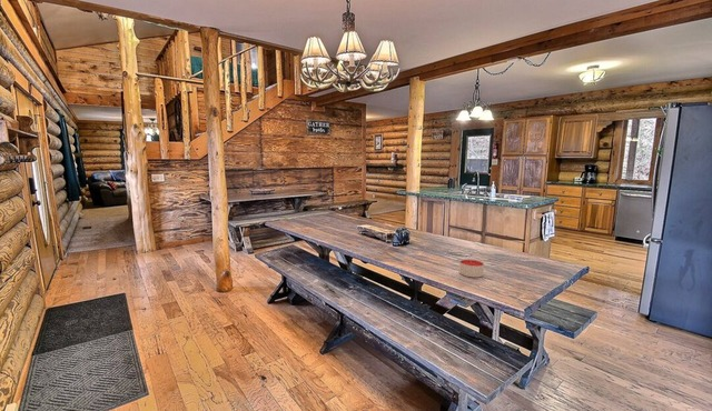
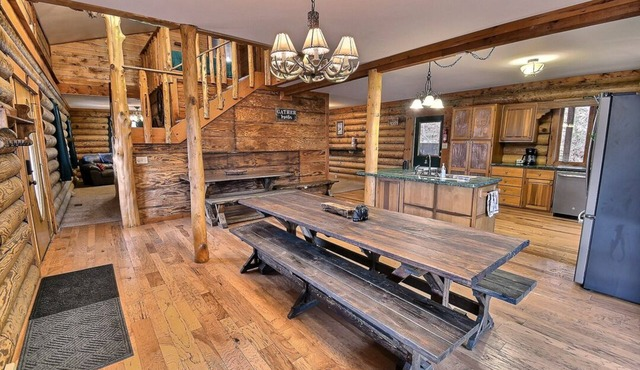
- candle [458,258,485,279]
